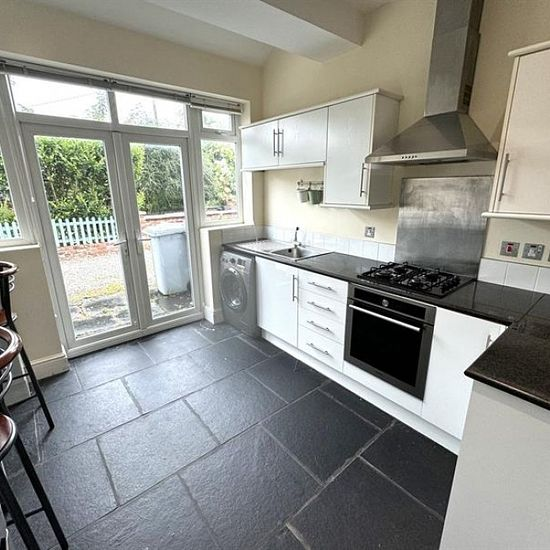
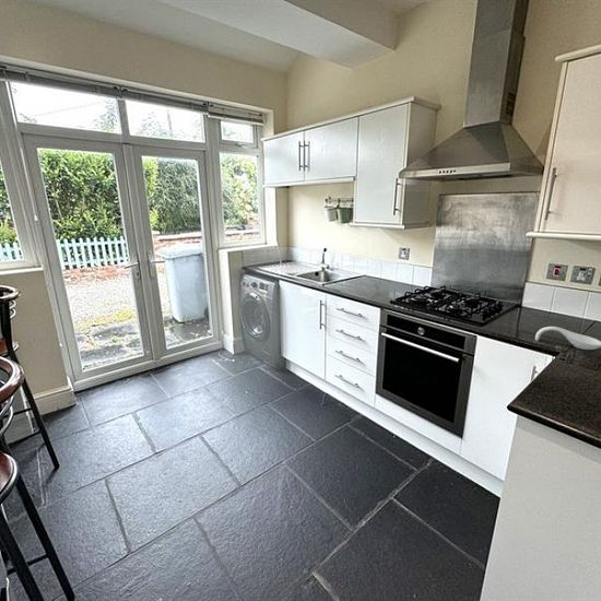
+ spoon rest [534,326,601,351]
